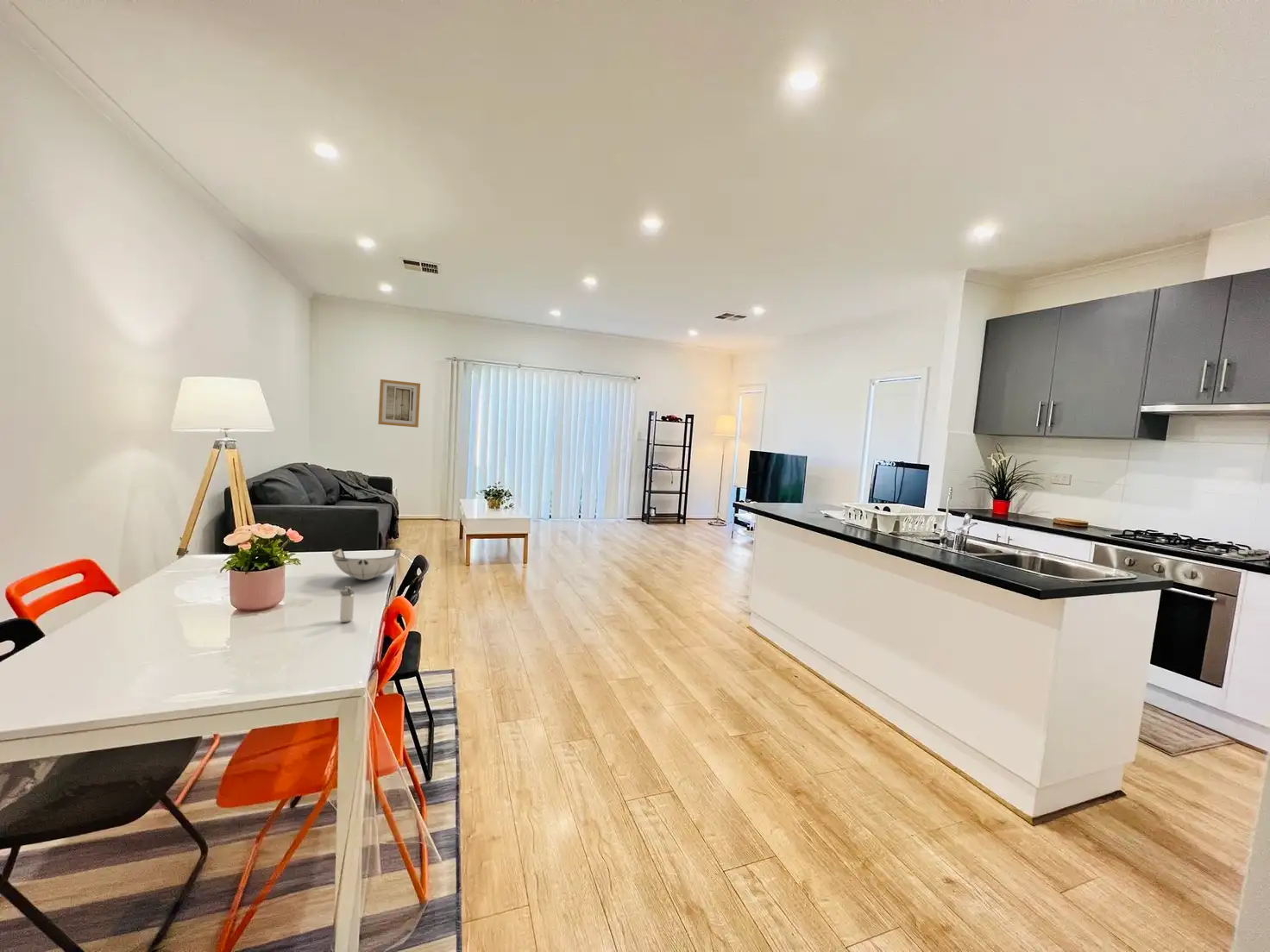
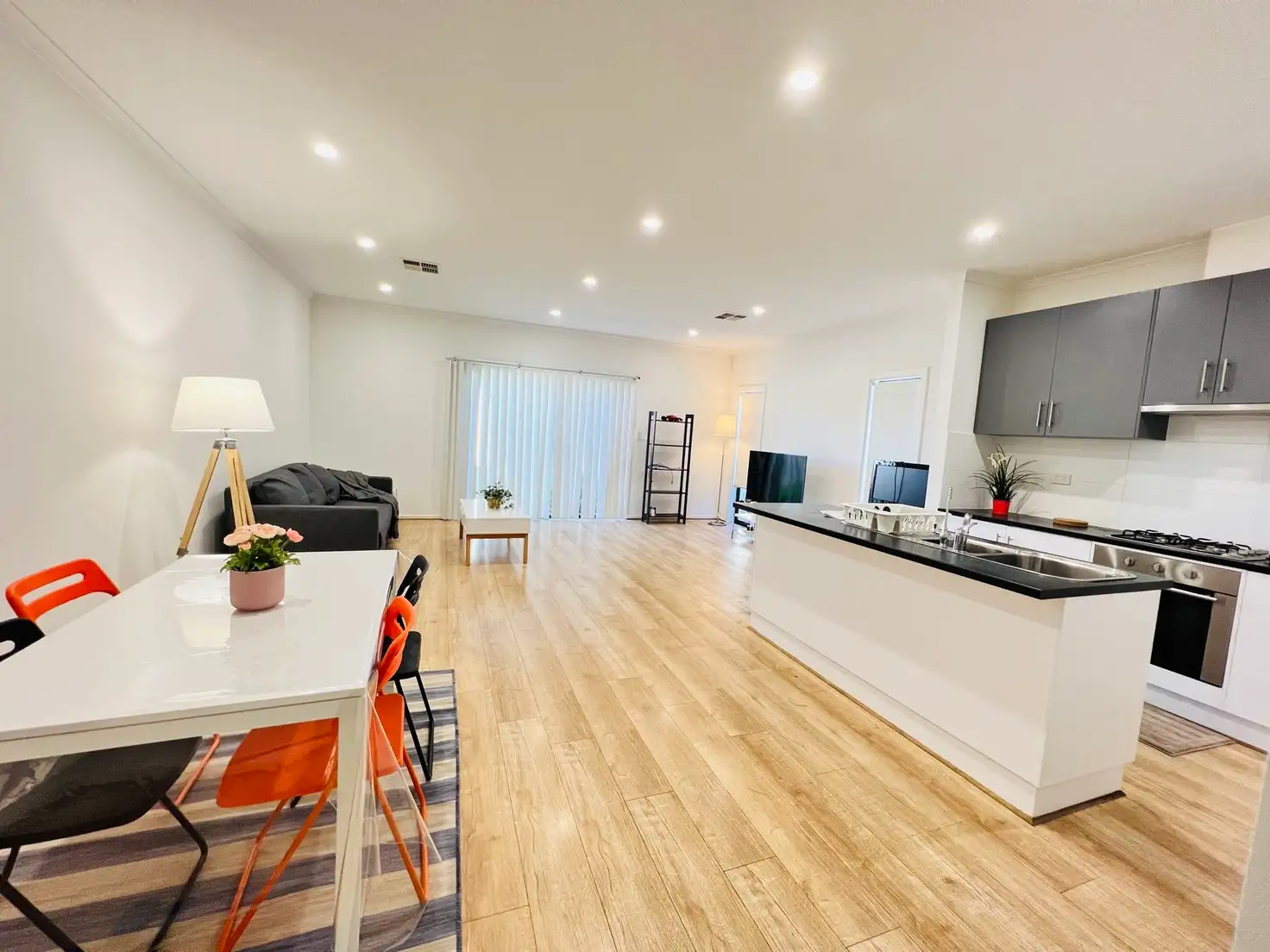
- bowl [331,548,402,580]
- shaker [339,586,355,623]
- wall art [377,379,421,428]
